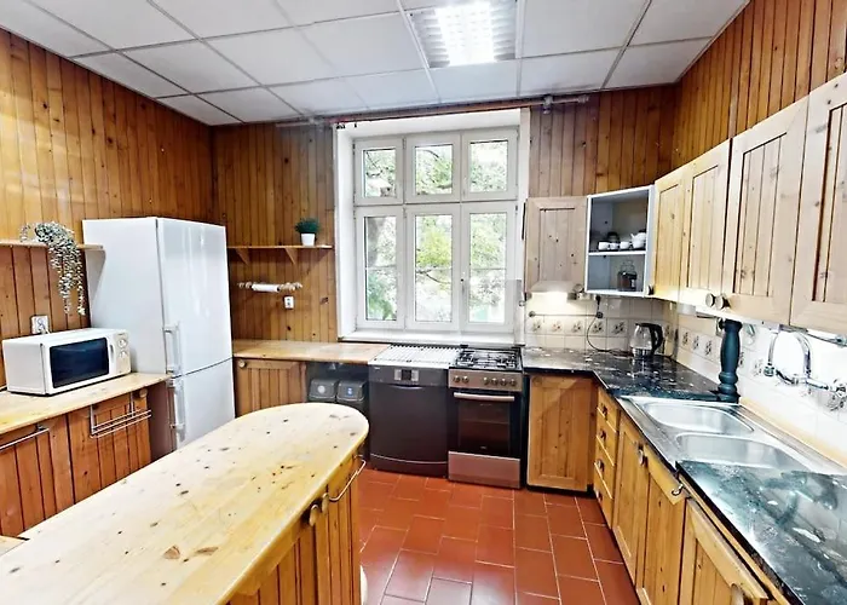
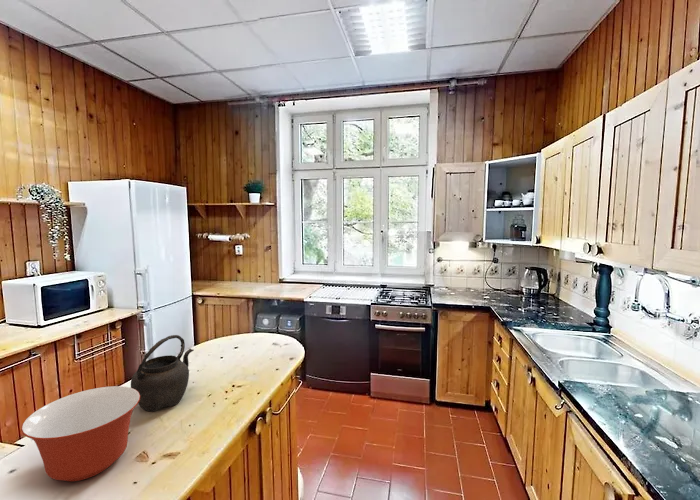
+ kettle [130,334,195,412]
+ mixing bowl [20,385,140,483]
